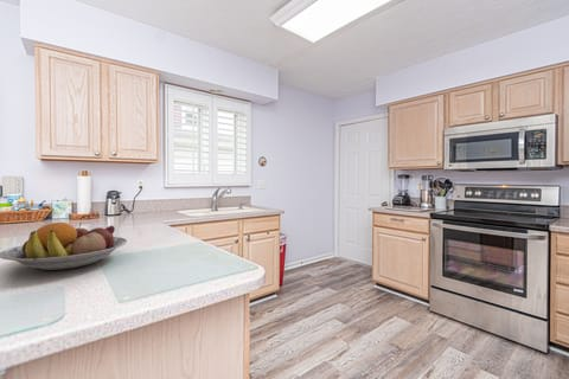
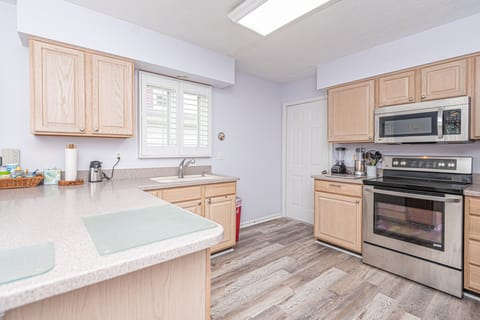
- fruit bowl [0,221,128,271]
